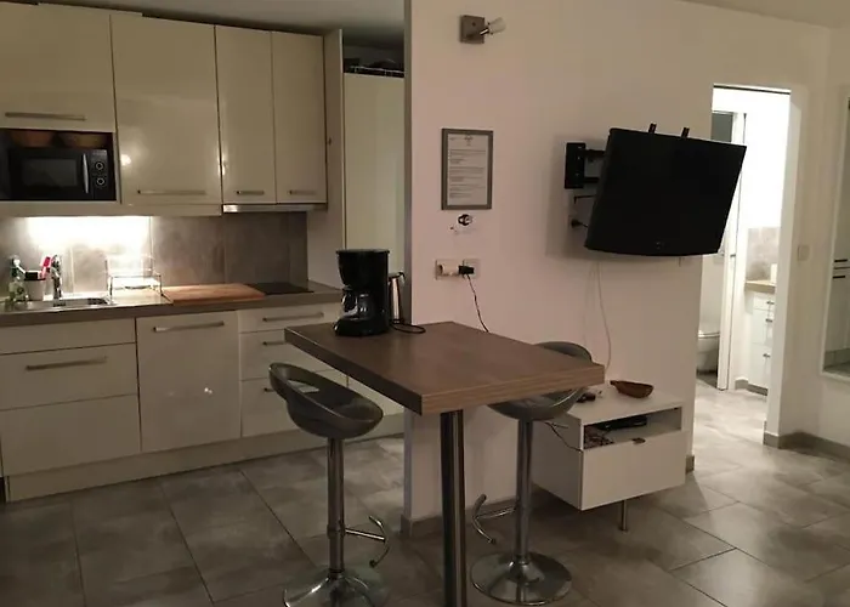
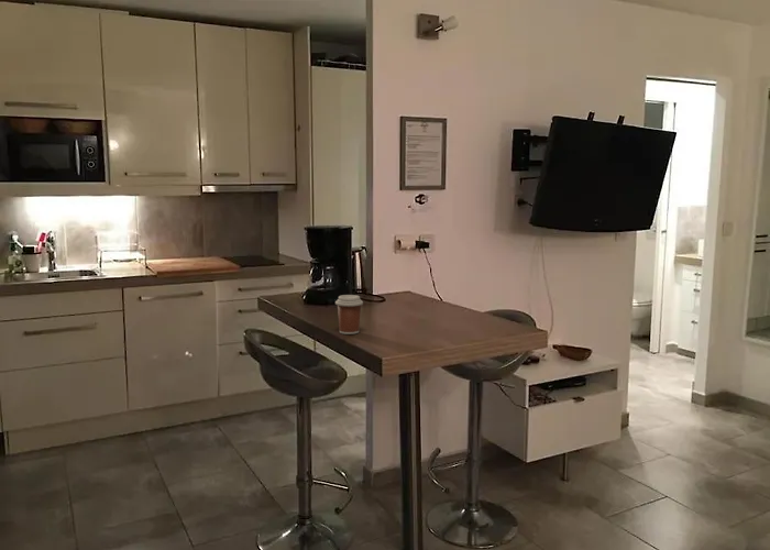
+ coffee cup [334,294,364,336]
